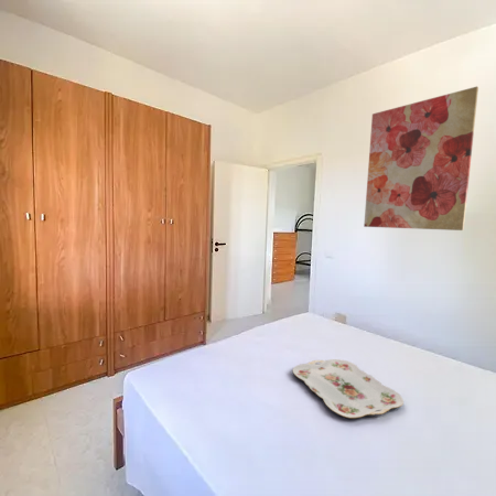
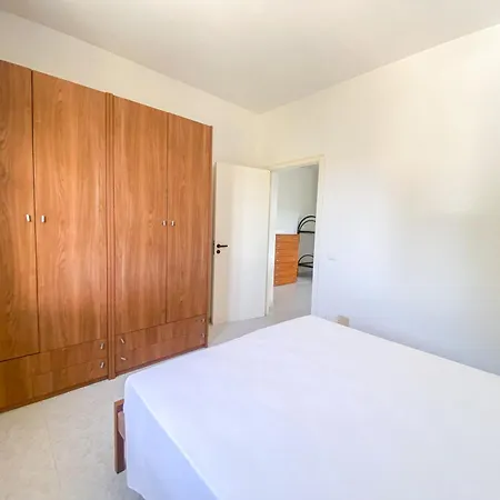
- serving tray [291,358,405,419]
- wall art [363,85,479,231]
